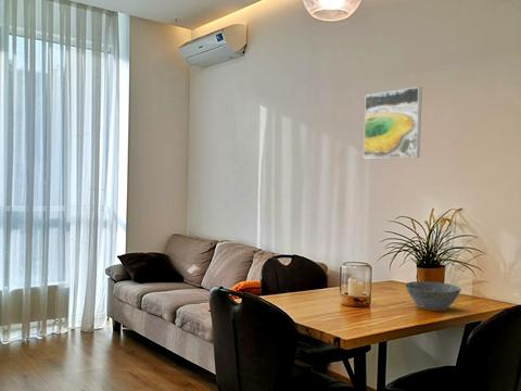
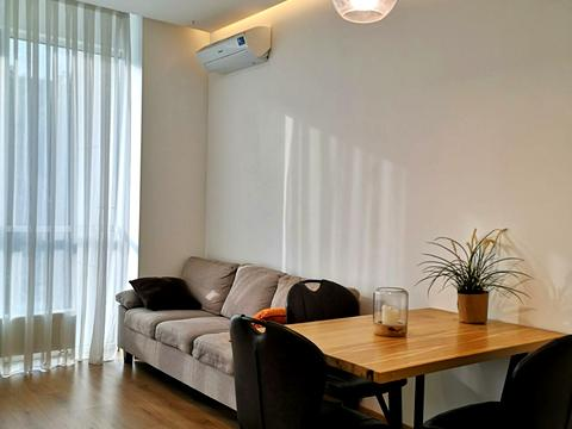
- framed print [363,86,423,160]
- bowl [404,280,462,312]
